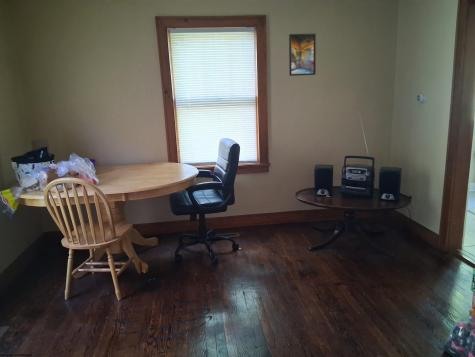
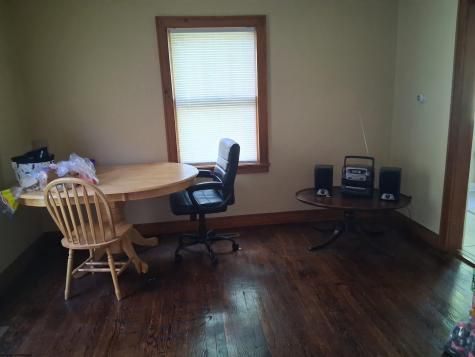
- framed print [288,32,317,77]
